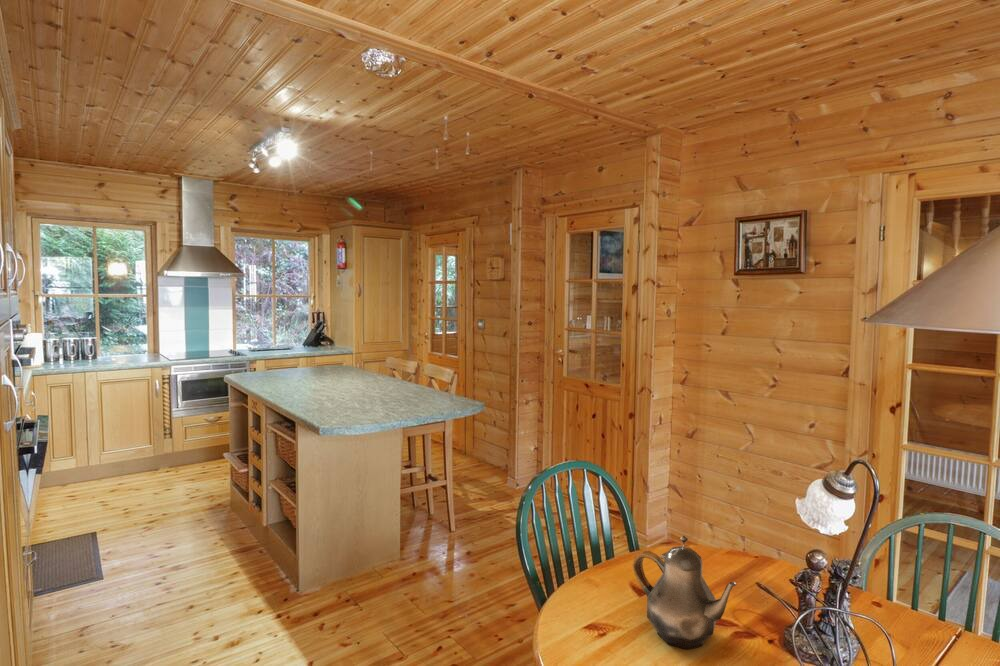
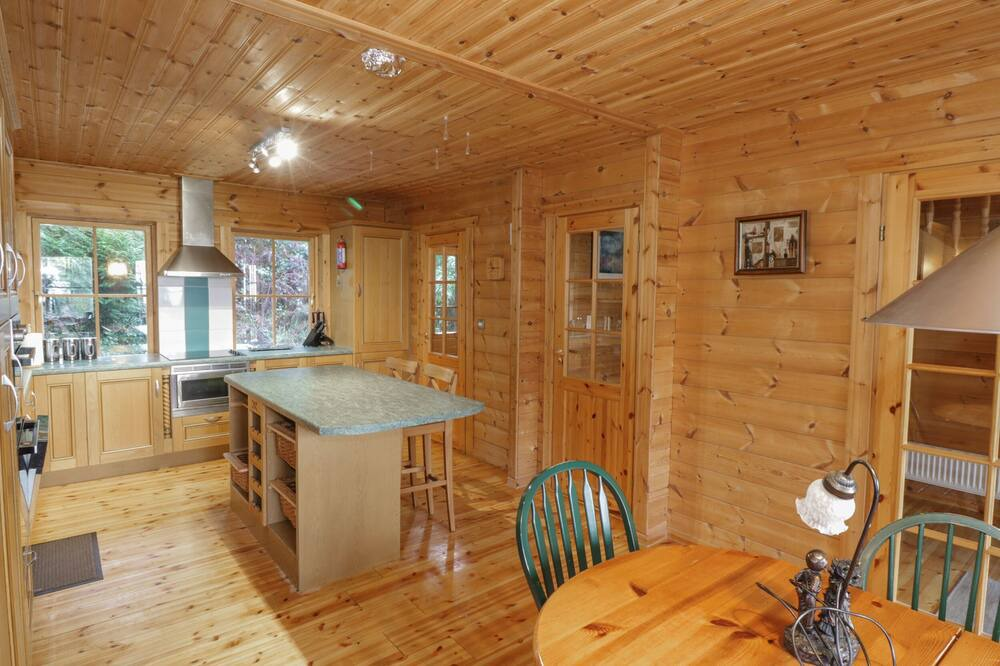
- teapot [632,535,737,650]
